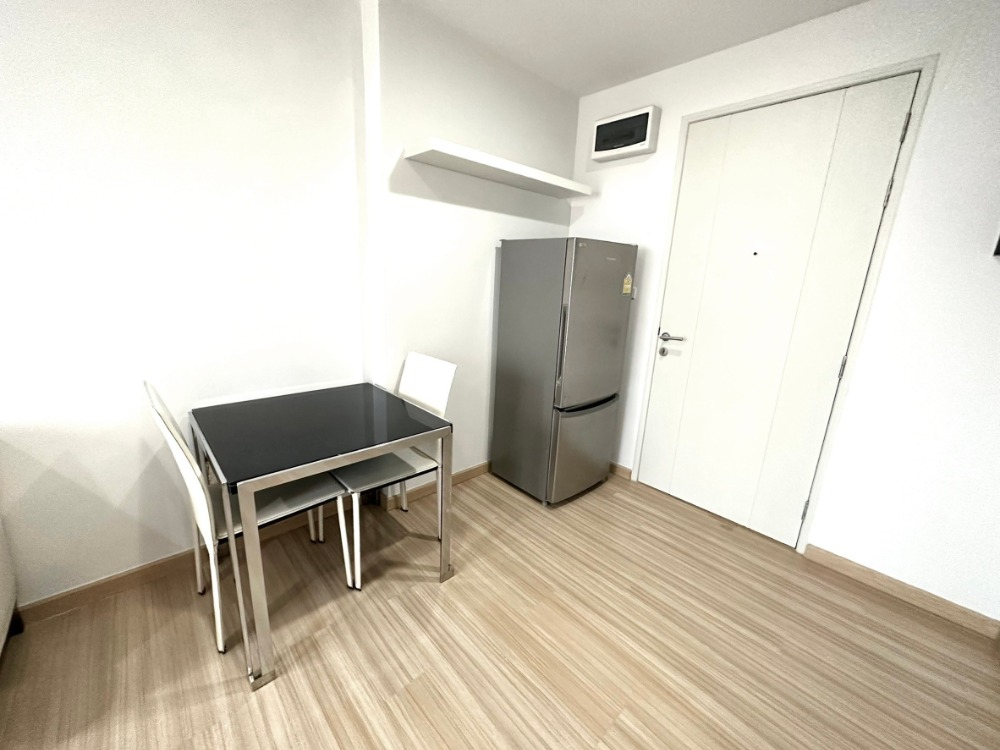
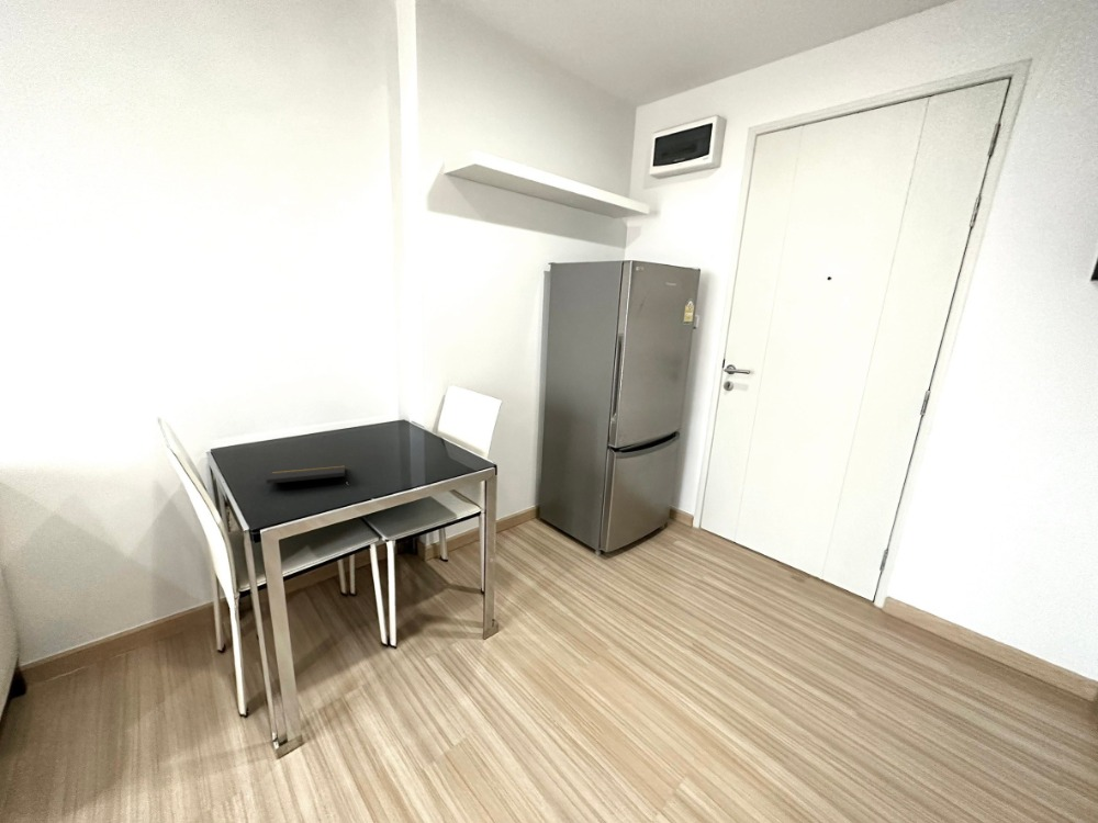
+ notepad [265,464,348,485]
